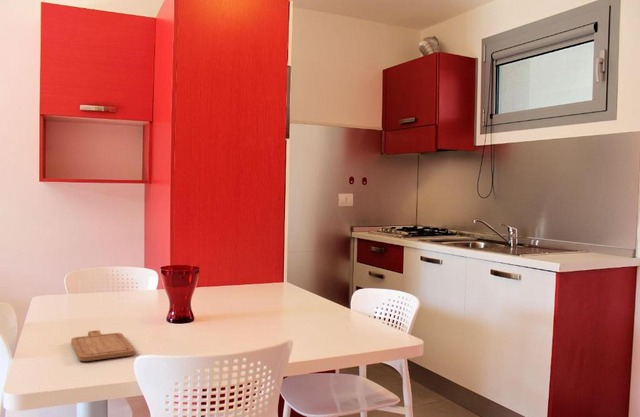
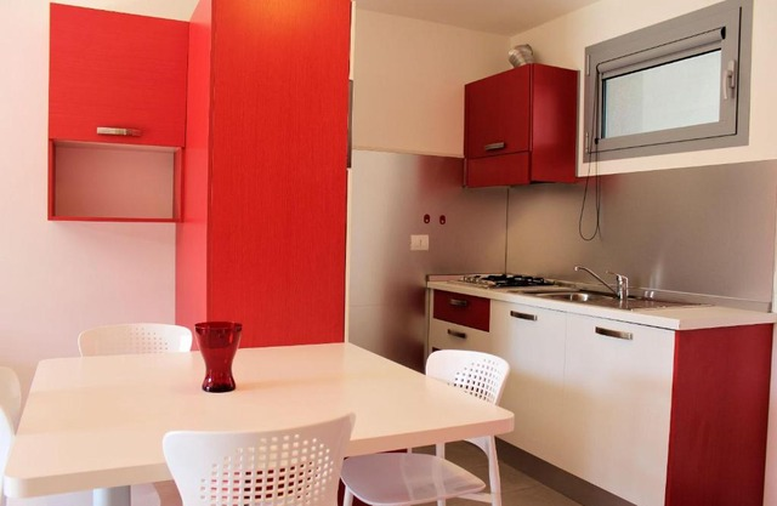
- chopping board [70,329,136,362]
